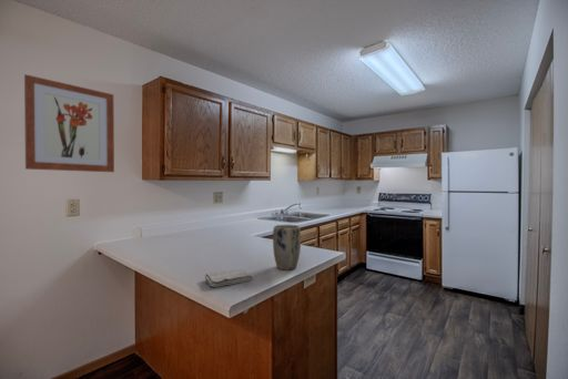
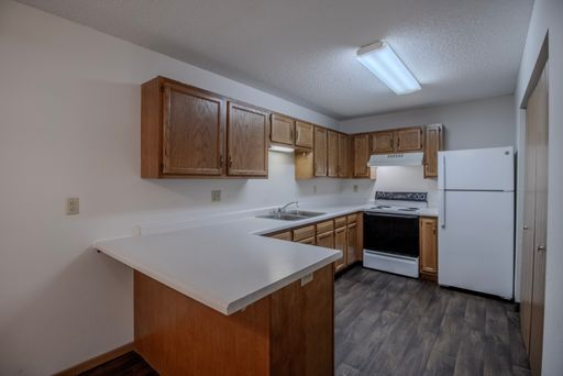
- plant pot [272,224,302,272]
- washcloth [204,268,253,288]
- wall art [23,73,115,173]
